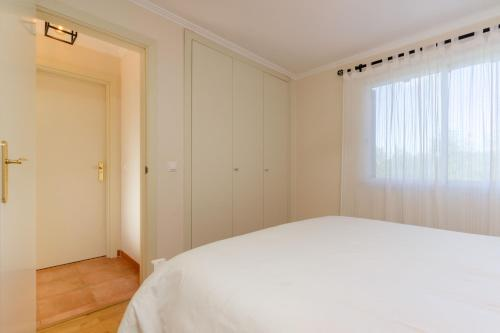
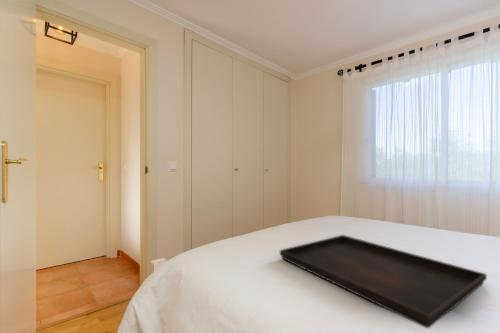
+ serving tray [279,234,488,329]
